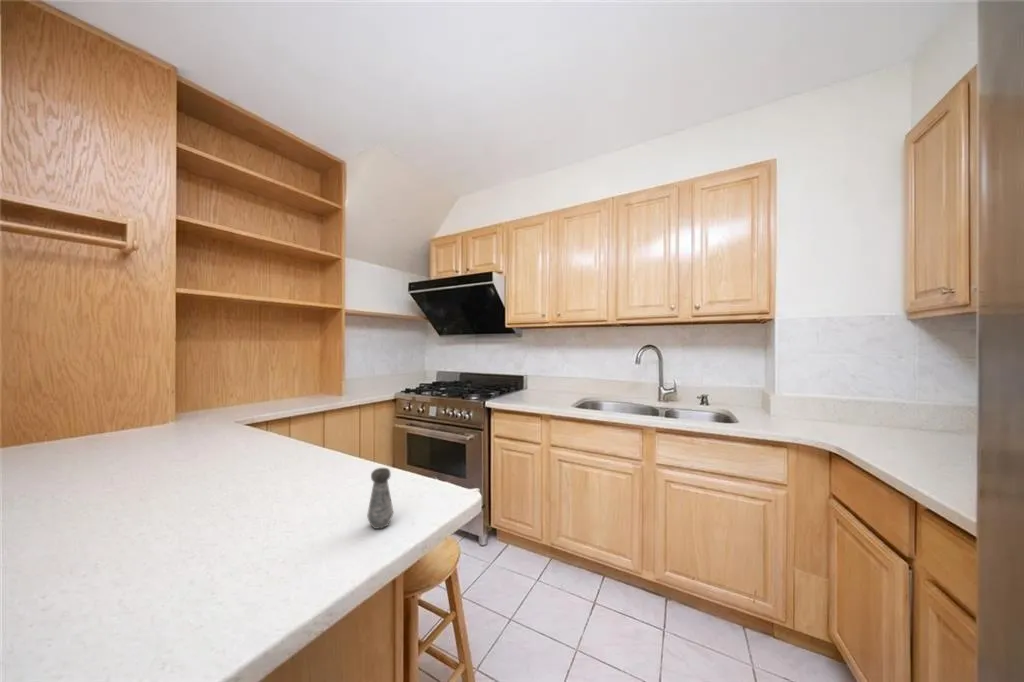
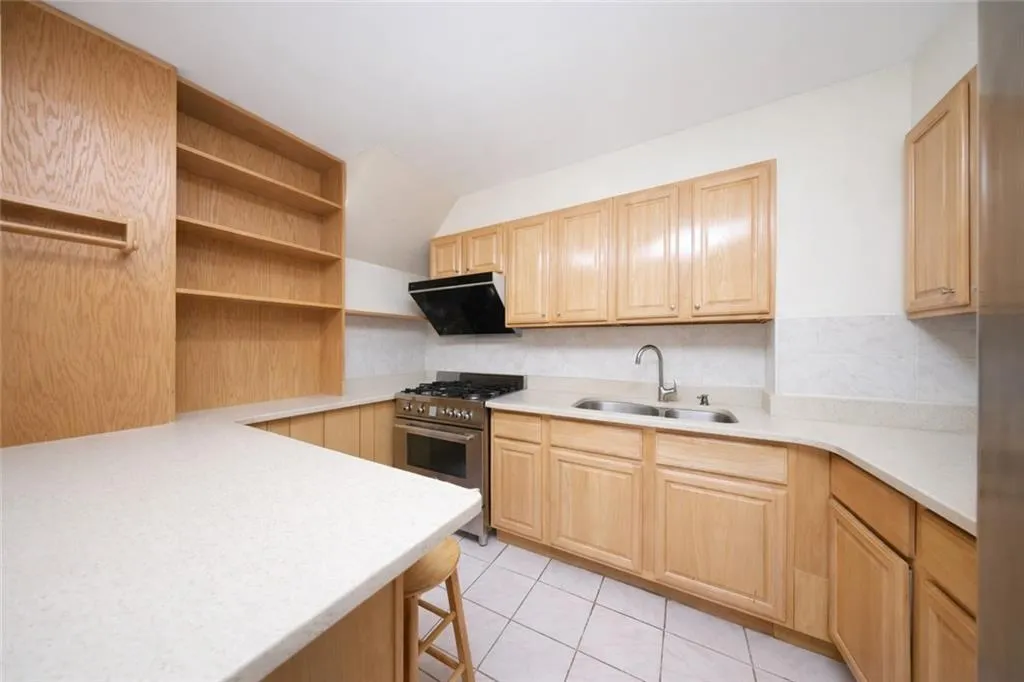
- salt shaker [366,467,395,530]
